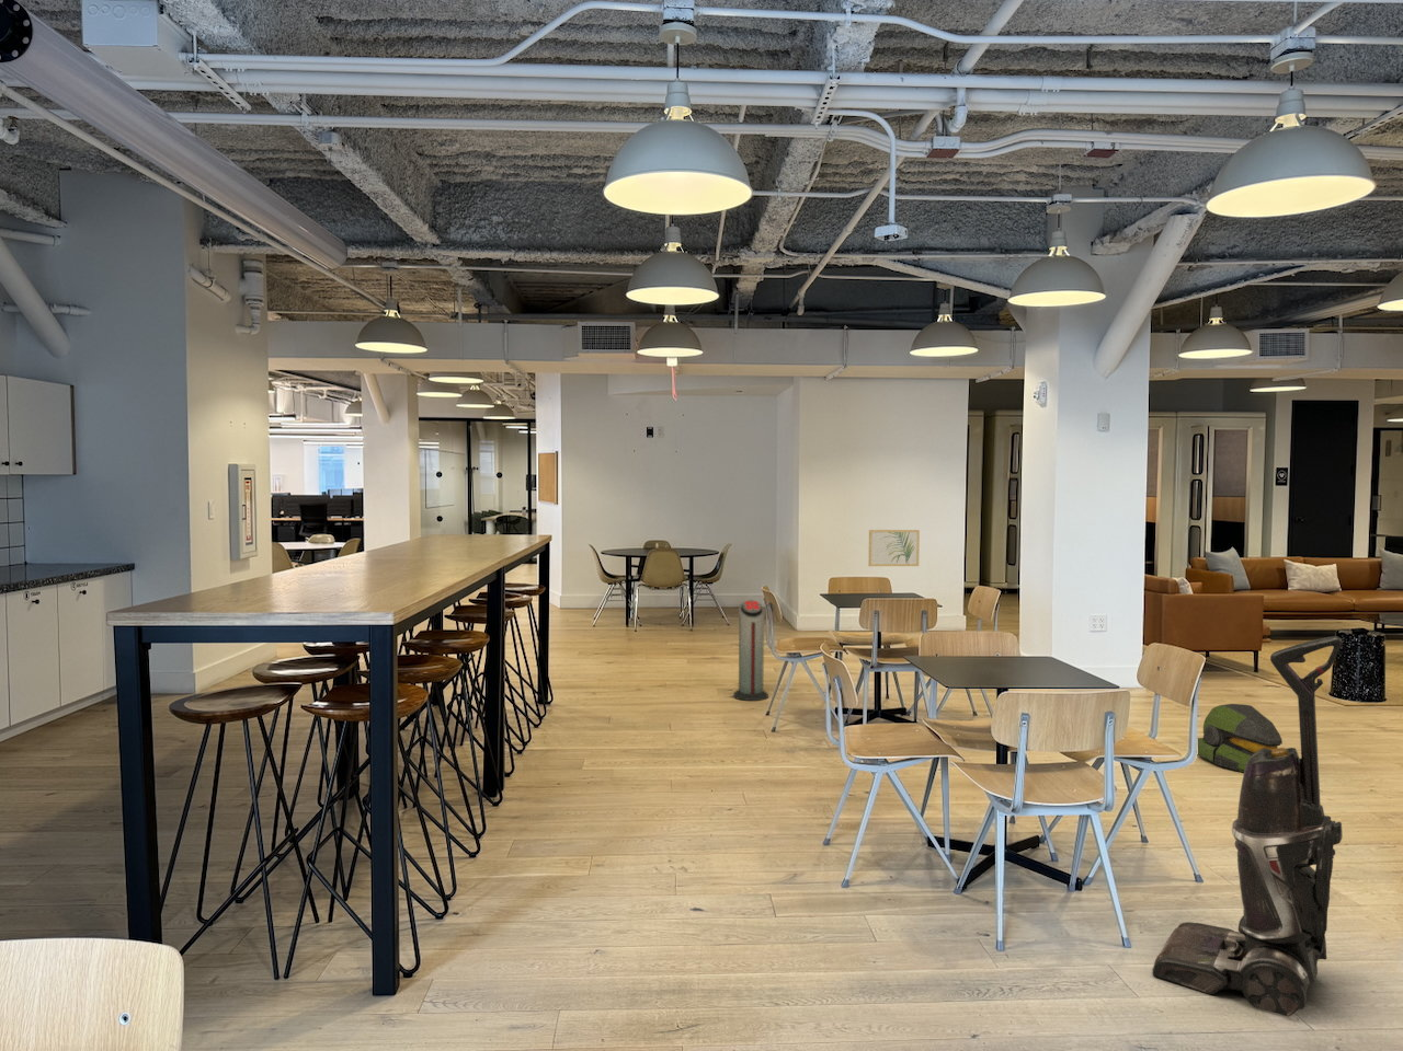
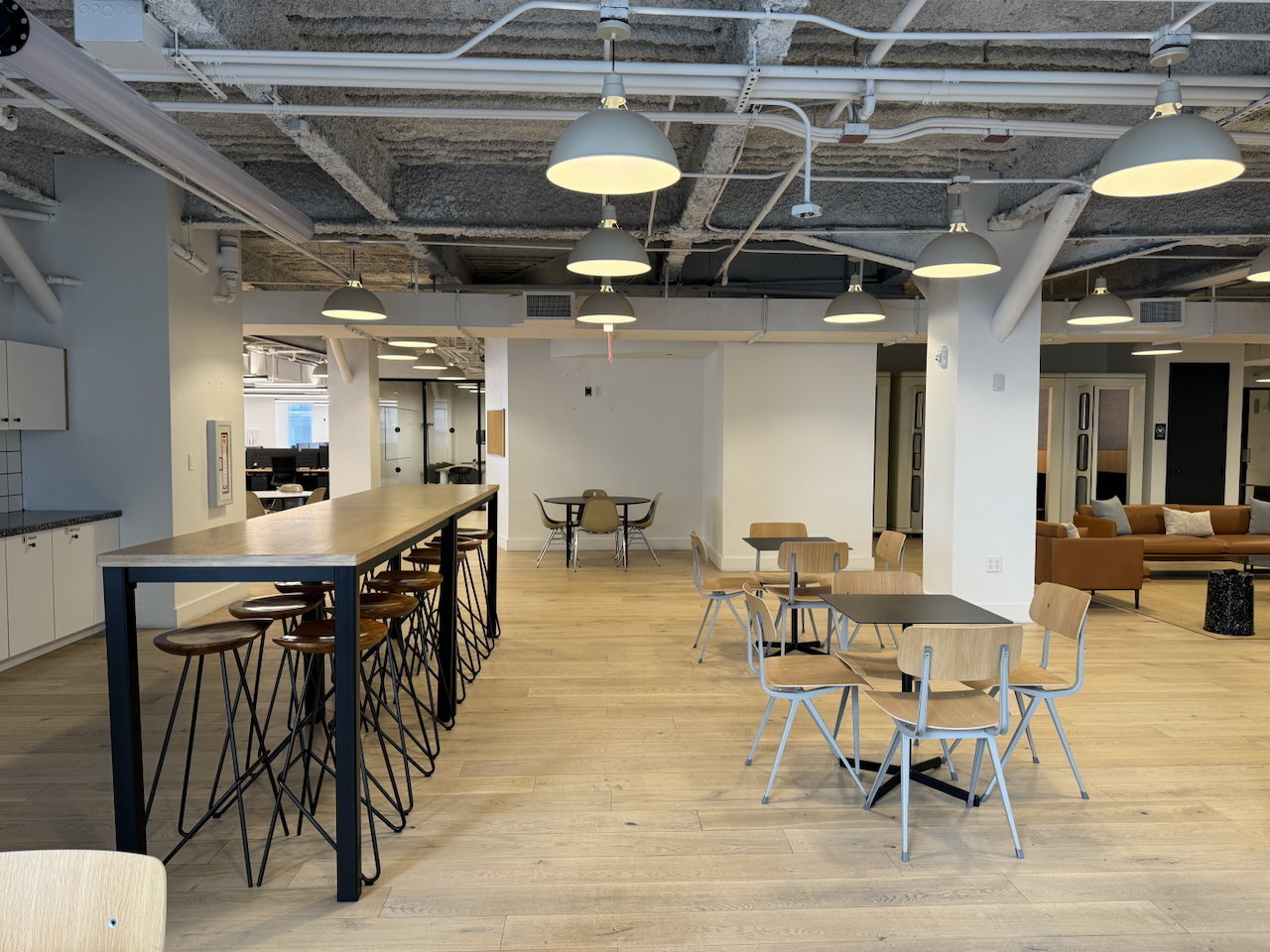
- vacuum cleaner [1151,635,1343,1017]
- backpack [1196,703,1284,773]
- wall art [868,529,920,567]
- air purifier [732,598,770,702]
